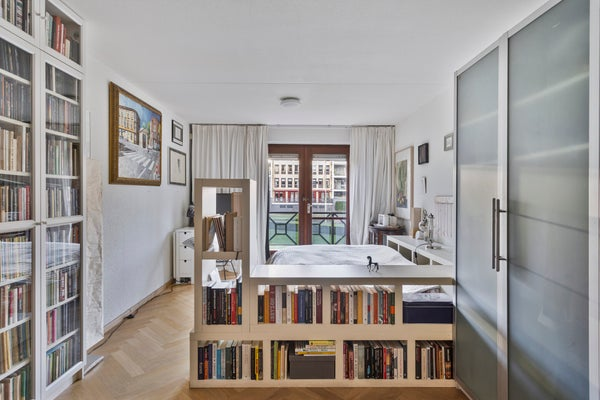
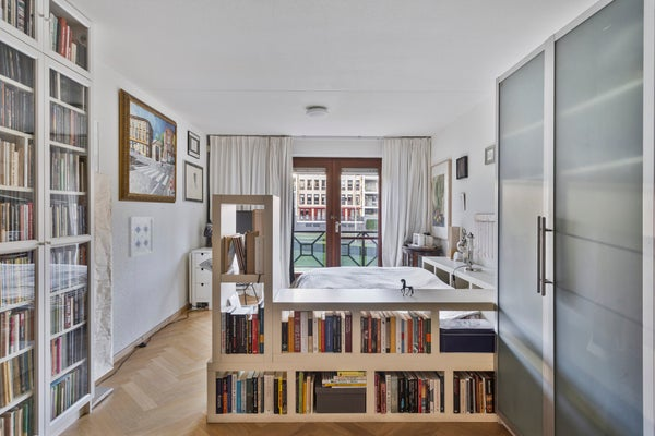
+ wall art [127,216,154,258]
